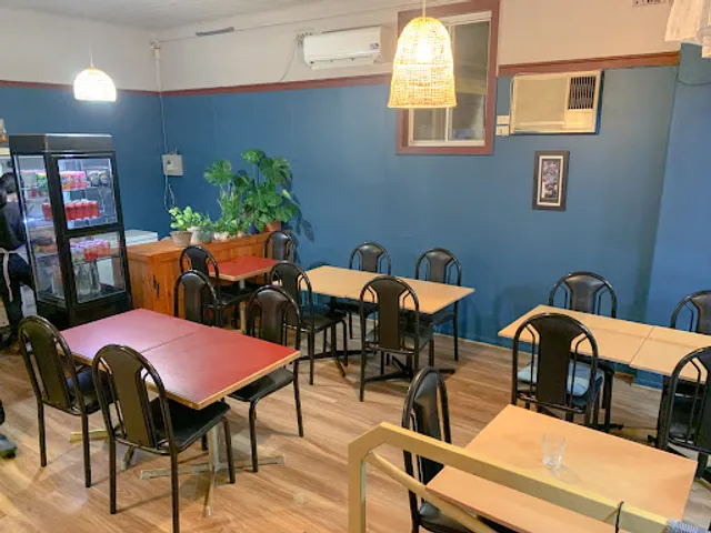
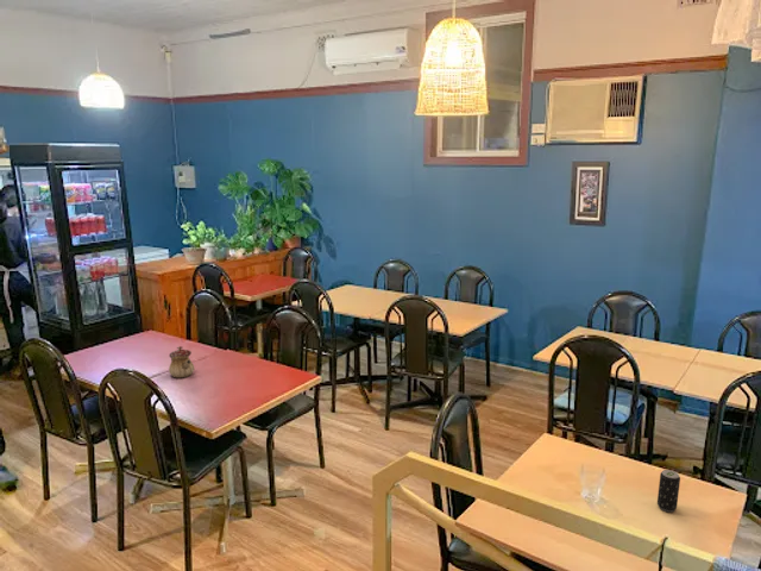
+ beverage can [656,469,681,513]
+ teapot [168,345,196,378]
